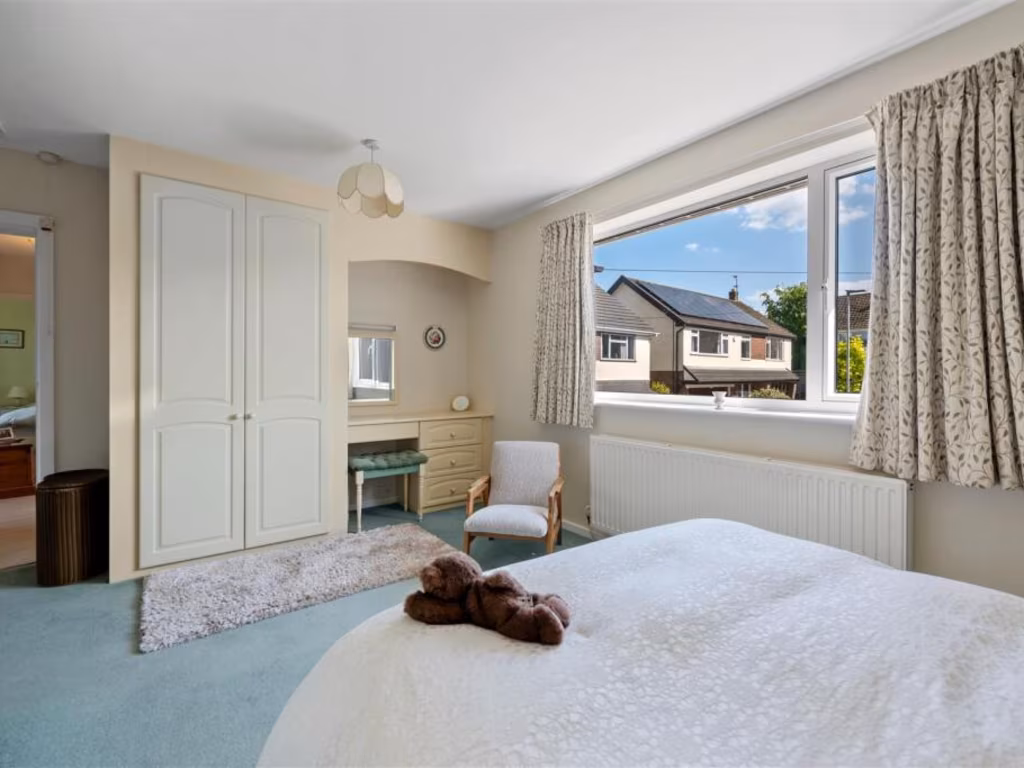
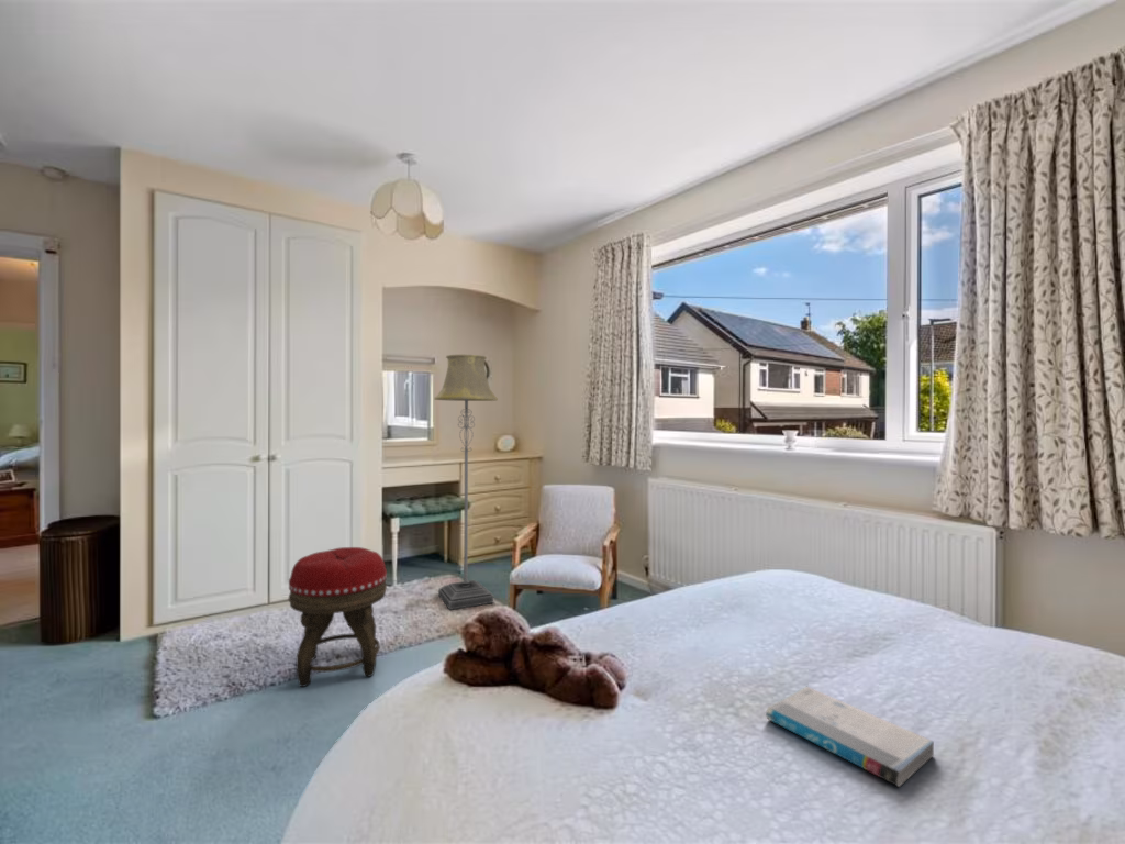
+ floor lamp [433,354,499,611]
+ footstool [288,546,388,688]
+ book [765,686,935,788]
